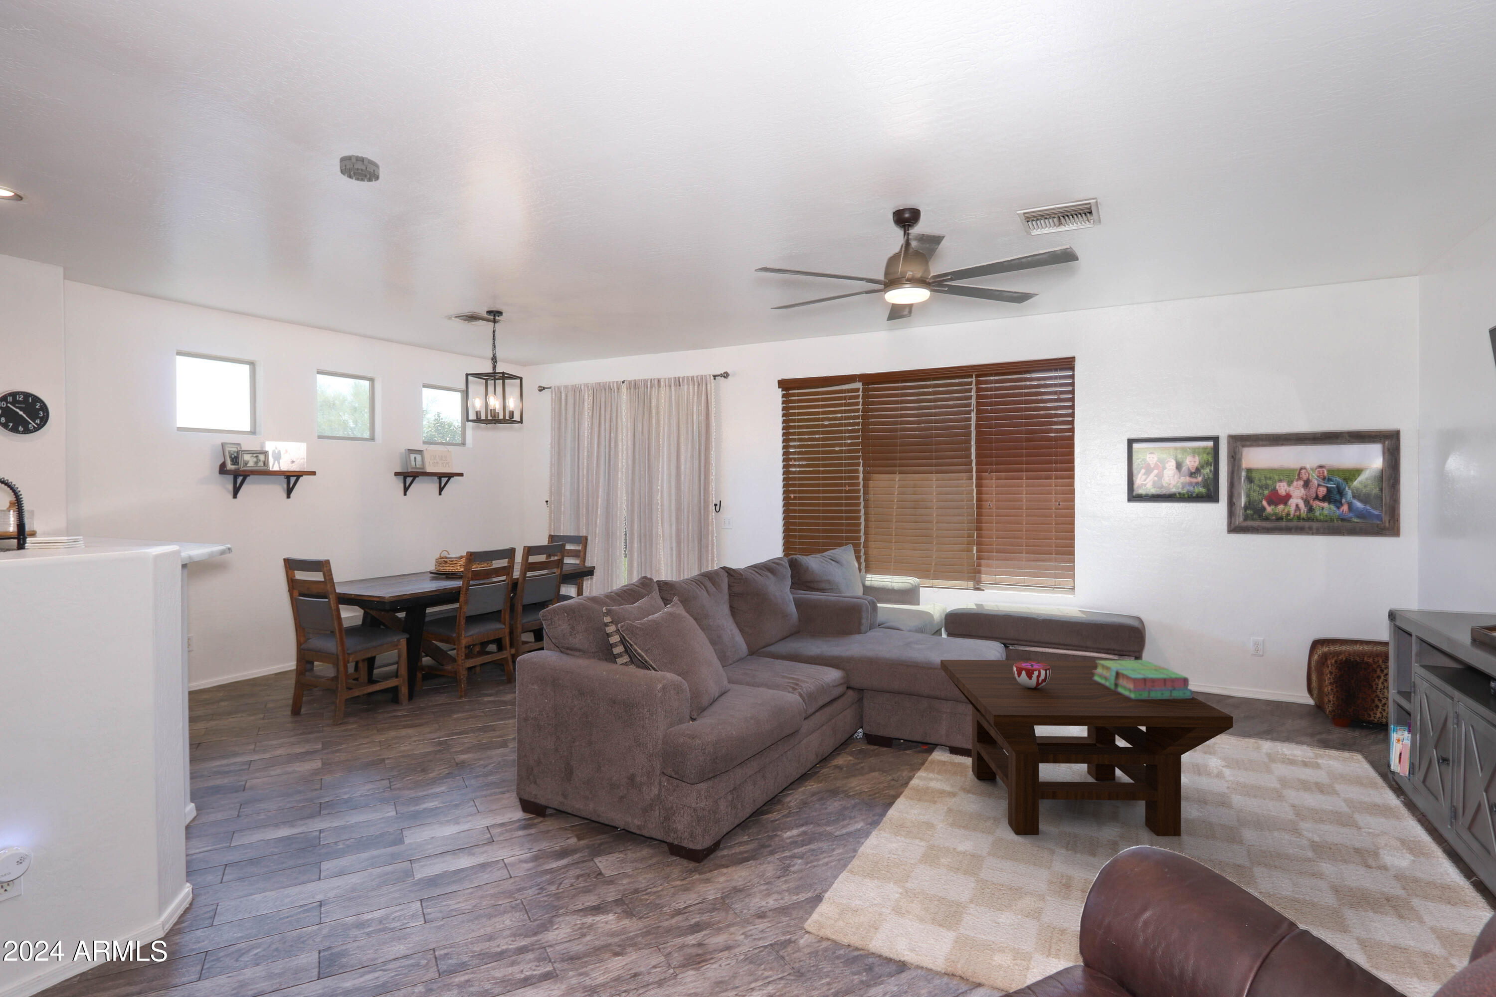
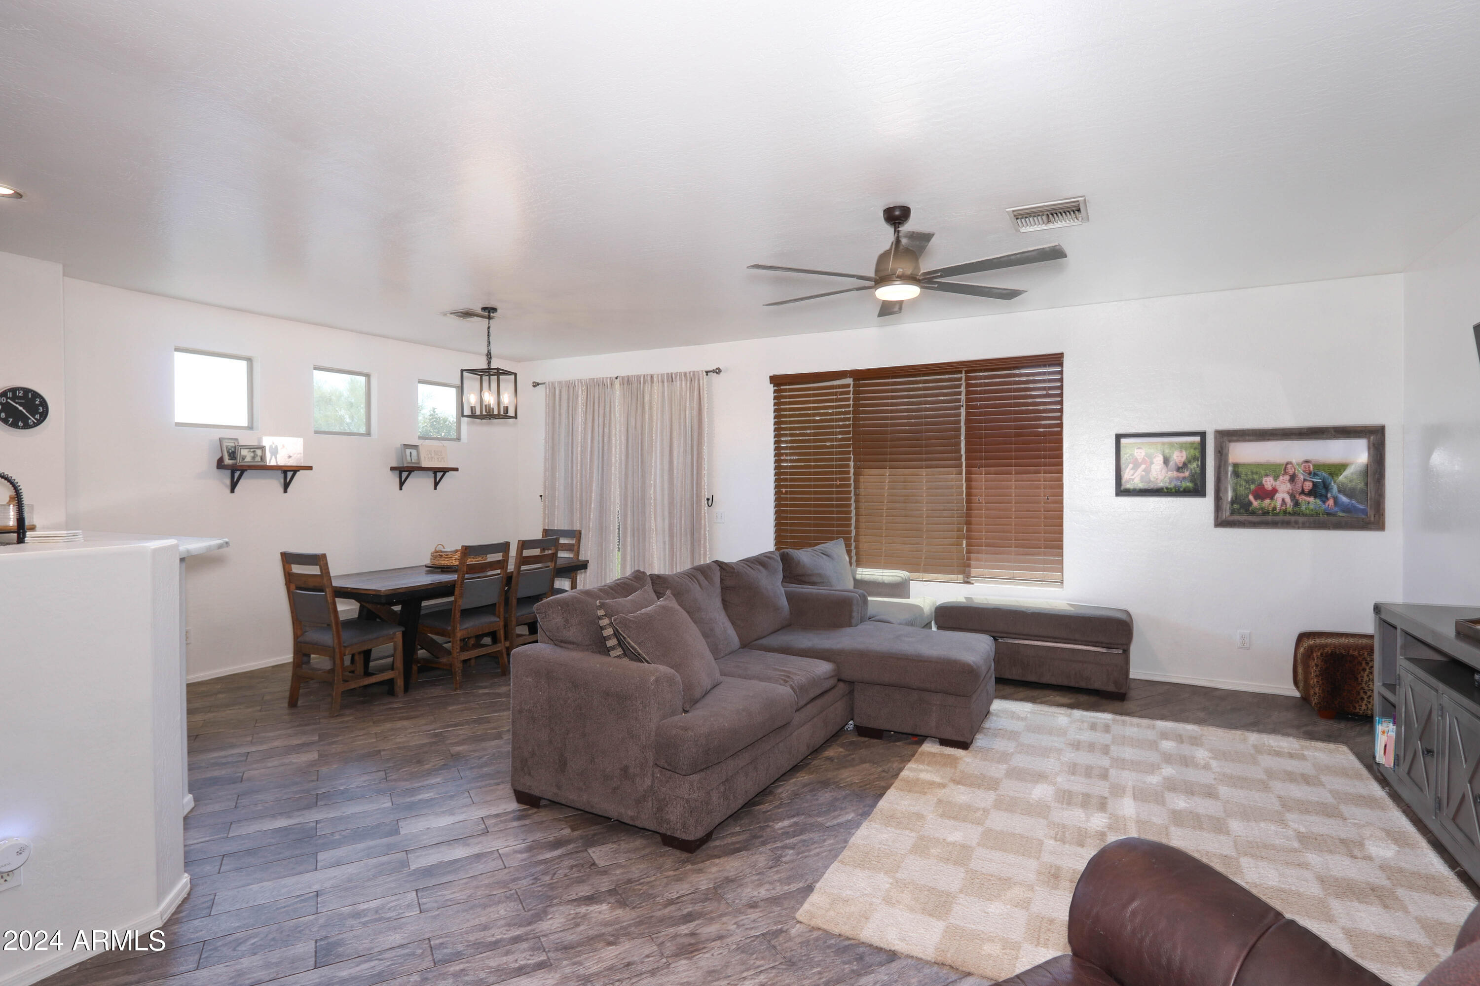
- decorative bowl [1013,661,1051,689]
- smoke detector [339,154,380,182]
- stack of books [1093,660,1193,699]
- coffee table [939,659,1233,837]
